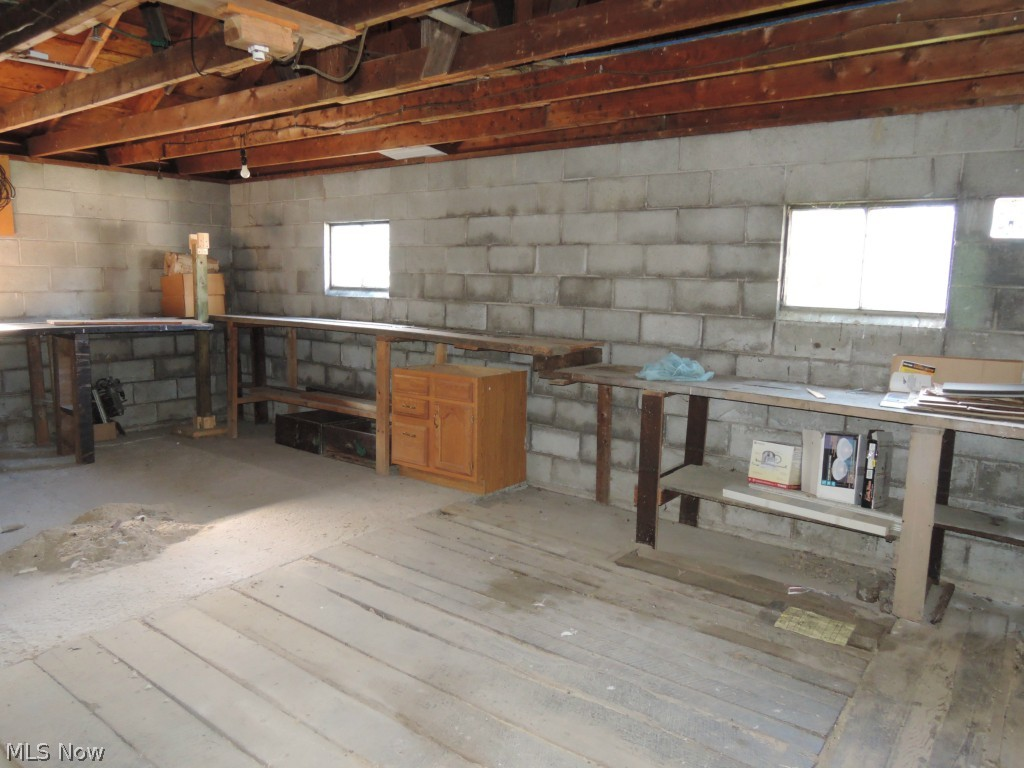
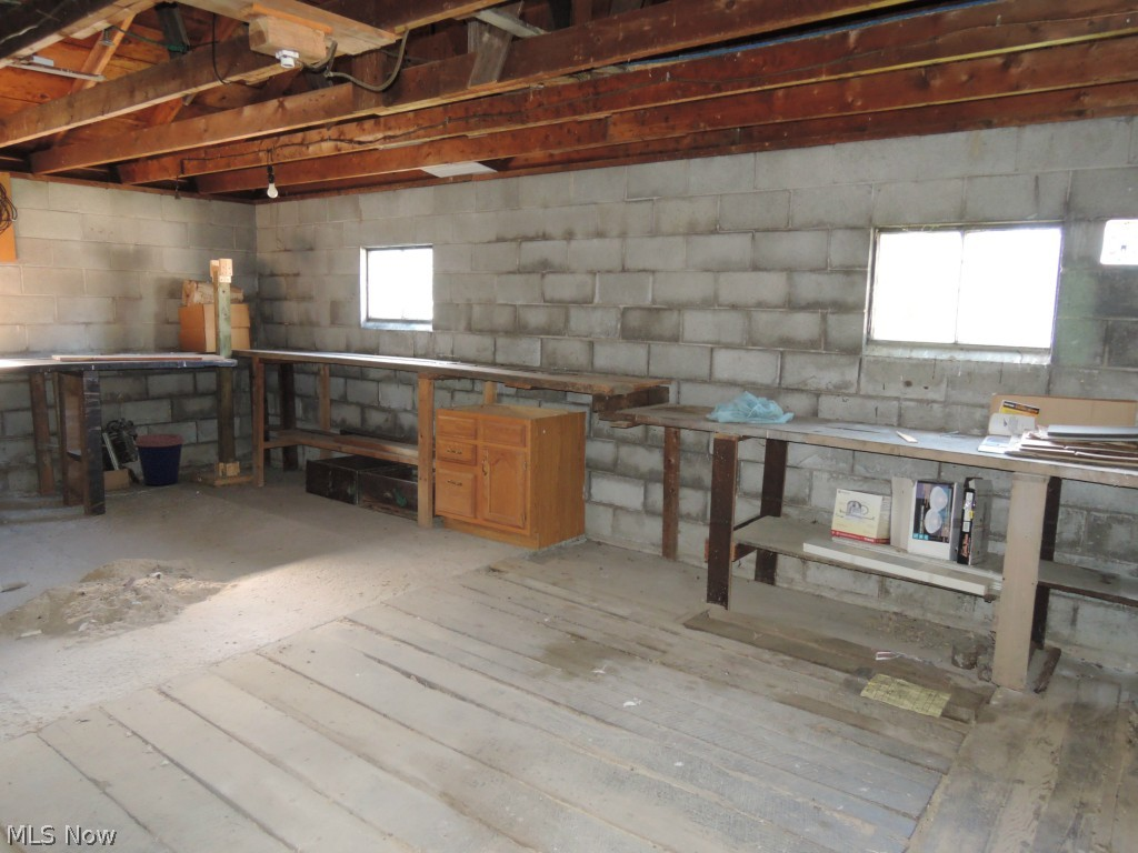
+ coffee cup [134,433,184,486]
